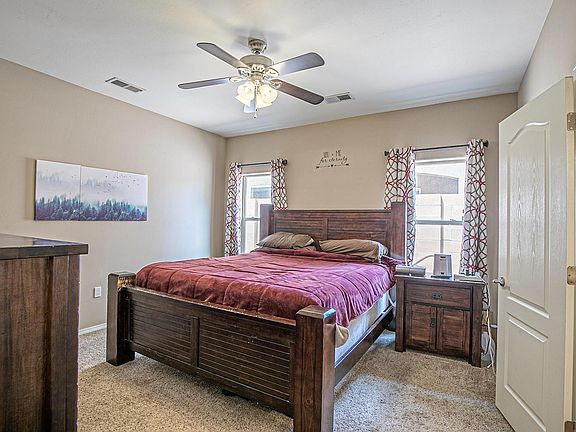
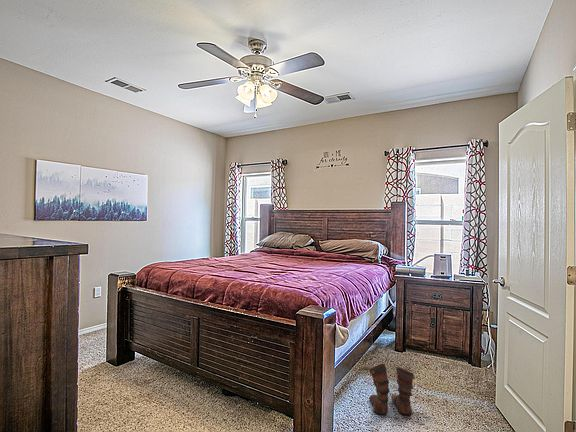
+ boots [358,363,416,416]
